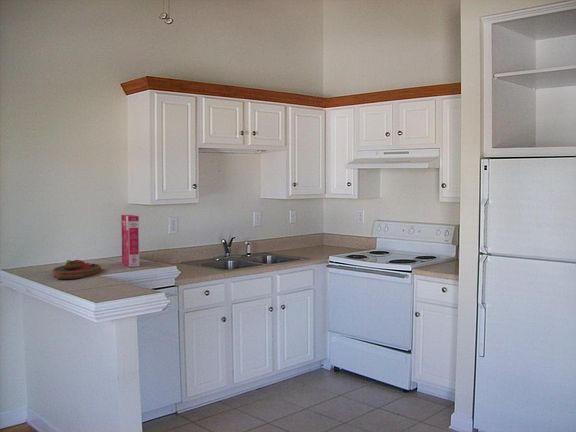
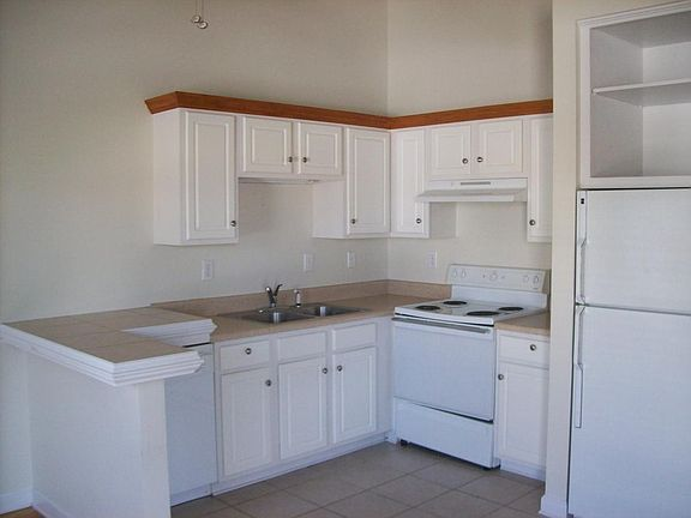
- cereal box [120,214,140,268]
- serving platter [52,259,102,280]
